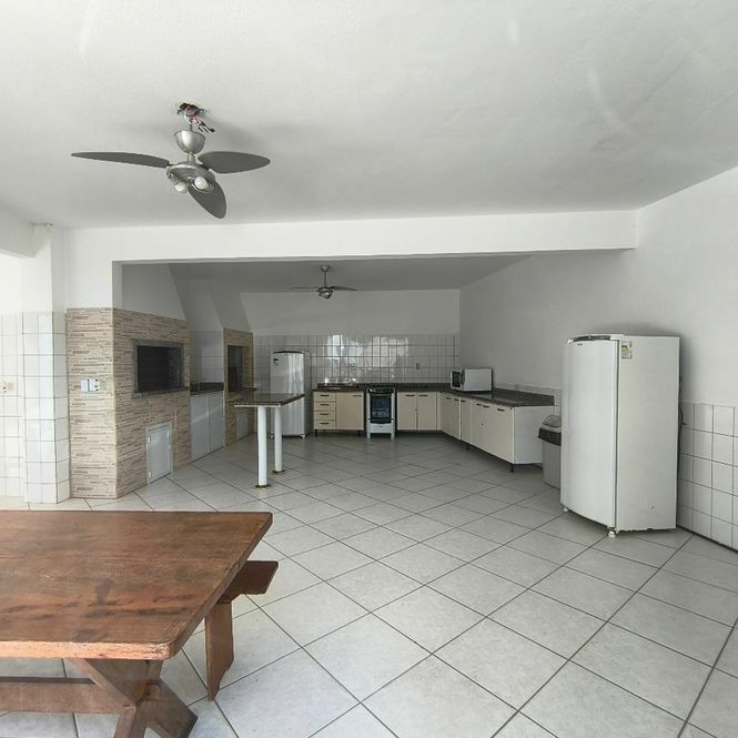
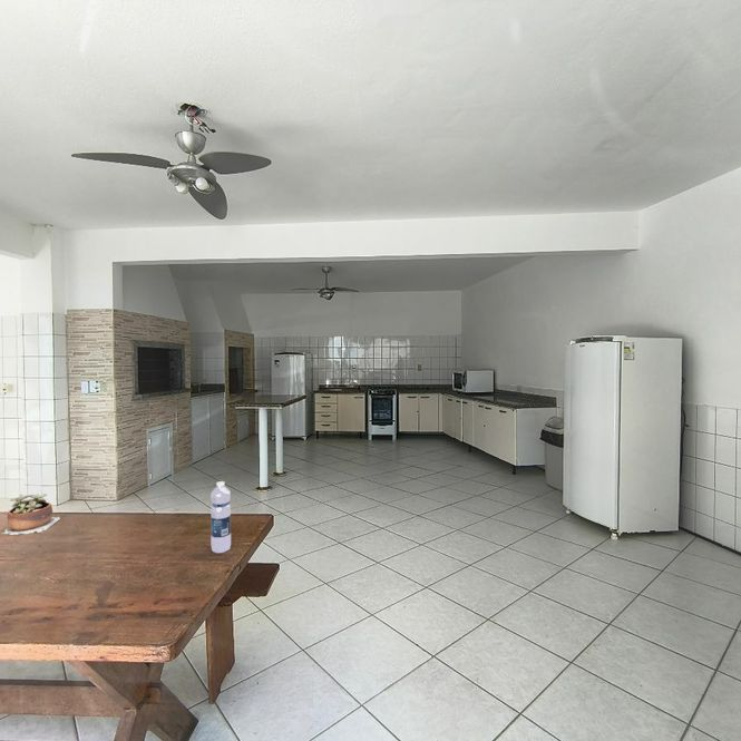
+ water bottle [209,480,232,554]
+ succulent plant [0,493,61,536]
